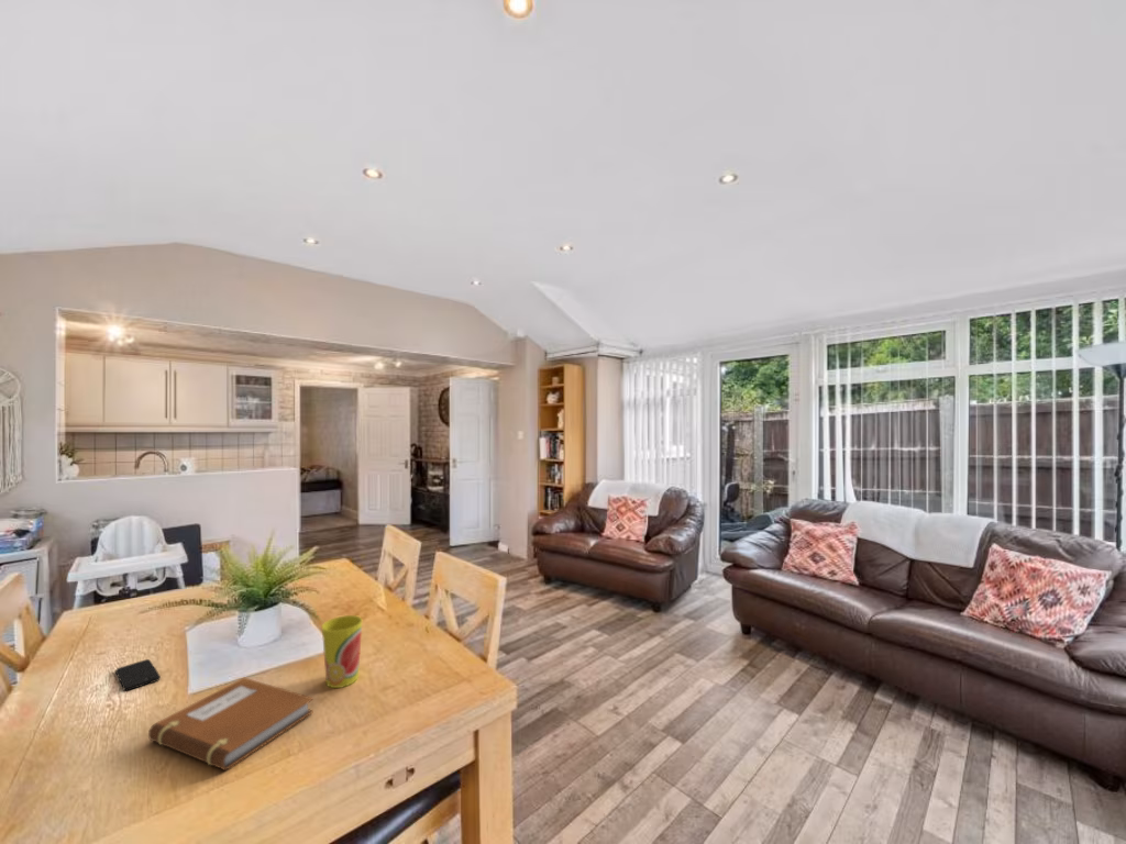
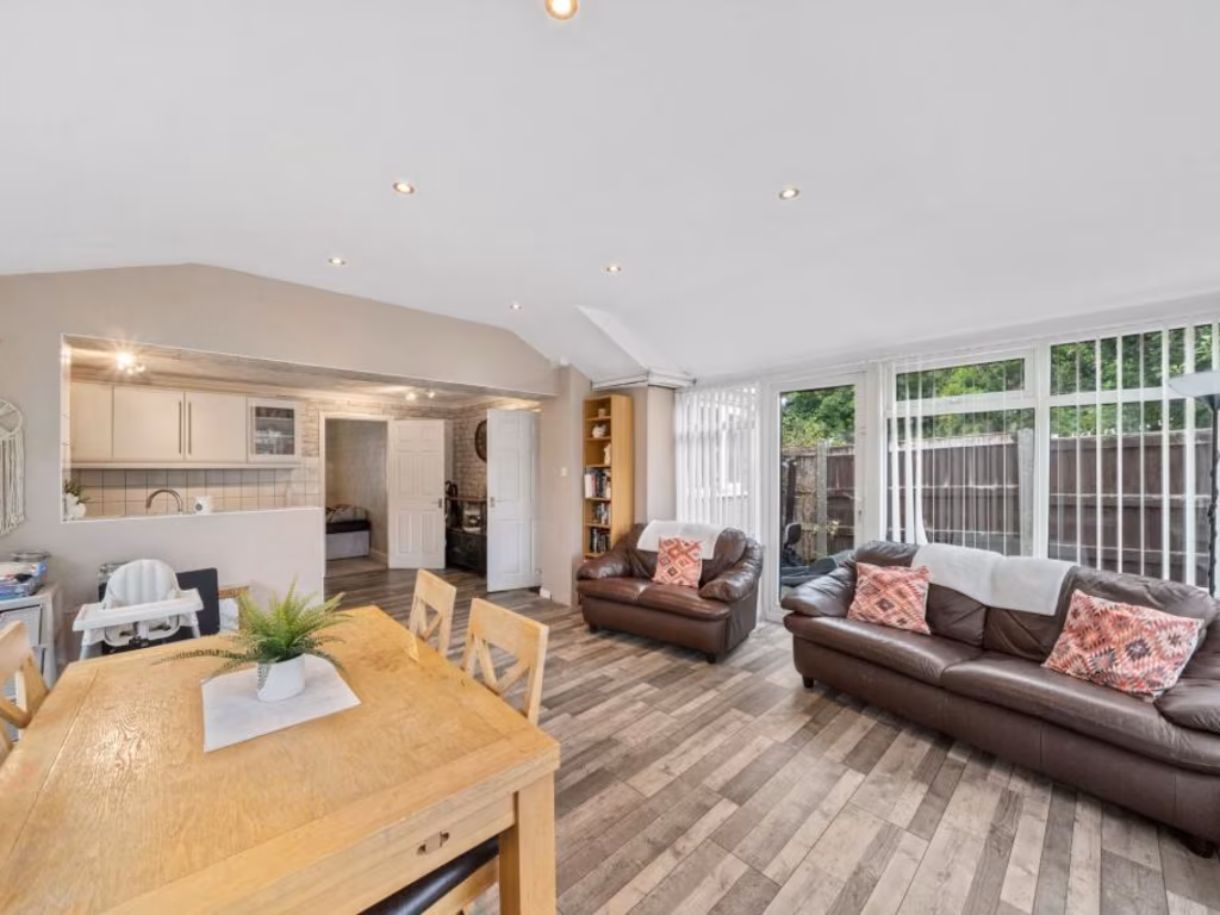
- notebook [147,677,314,771]
- cup [321,614,363,689]
- smartphone [114,658,162,691]
